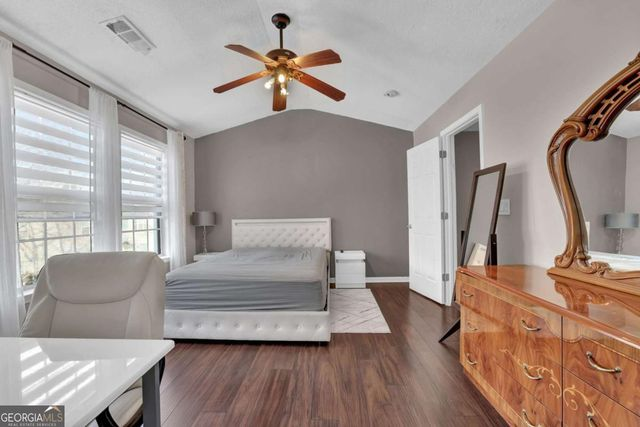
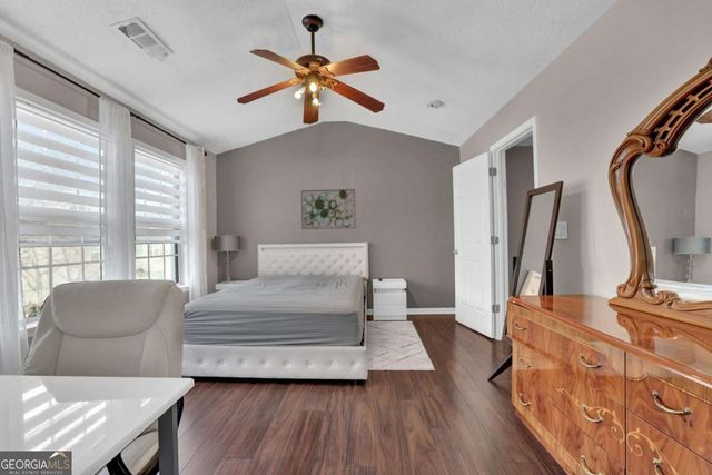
+ wall art [300,188,357,230]
